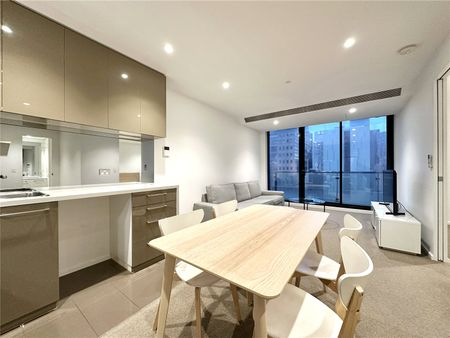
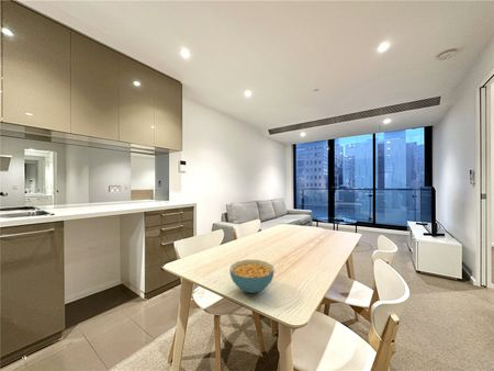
+ cereal bowl [228,259,276,294]
